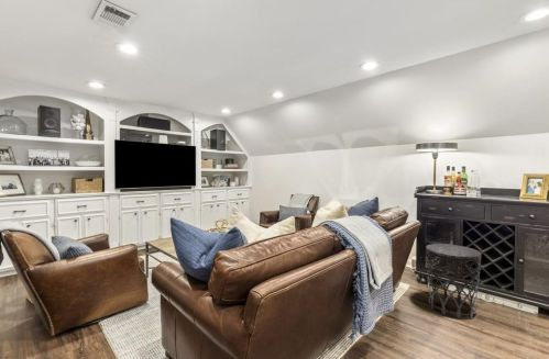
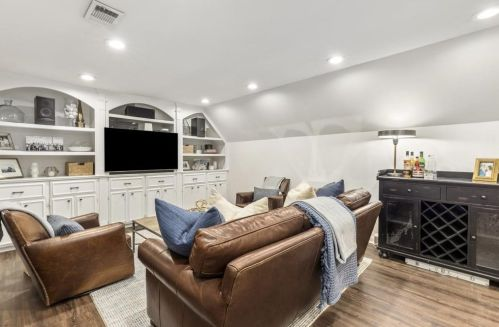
- side table [425,243,482,319]
